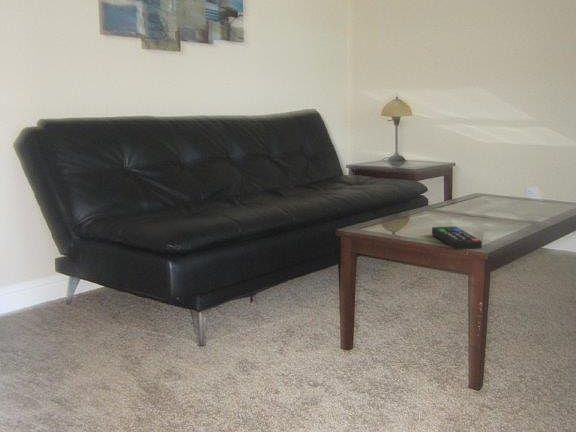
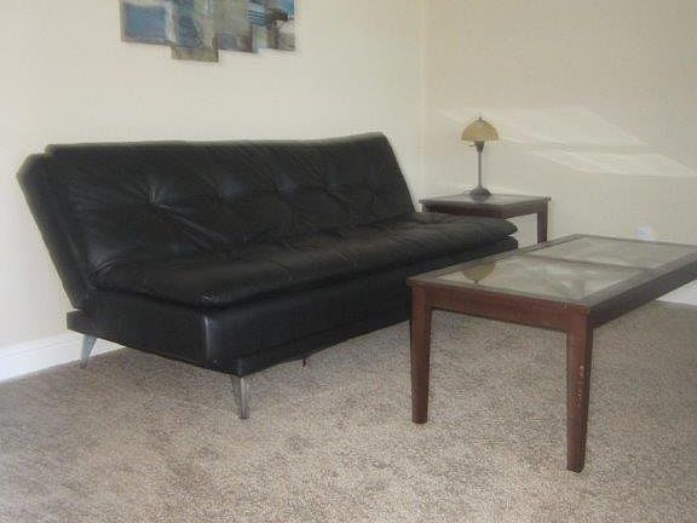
- remote control [431,226,483,250]
